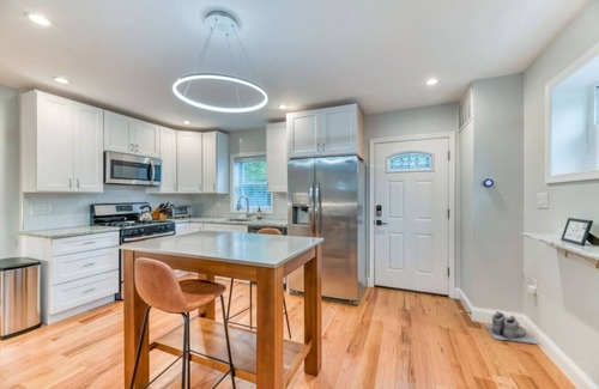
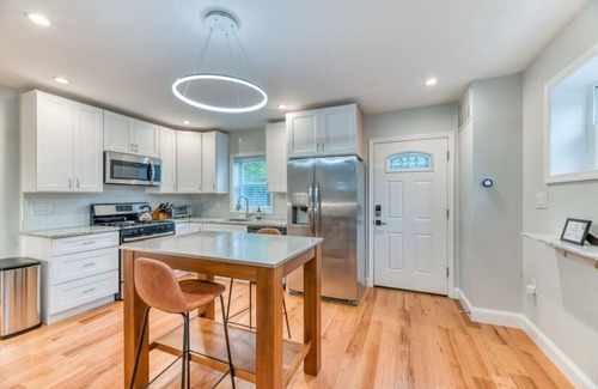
- boots [484,310,540,345]
